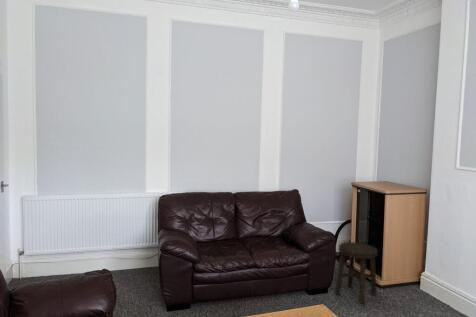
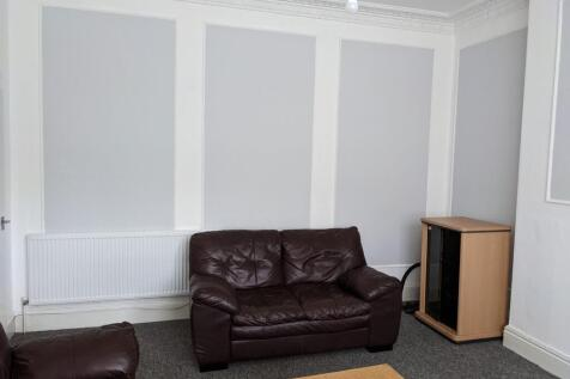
- stool [334,241,379,305]
